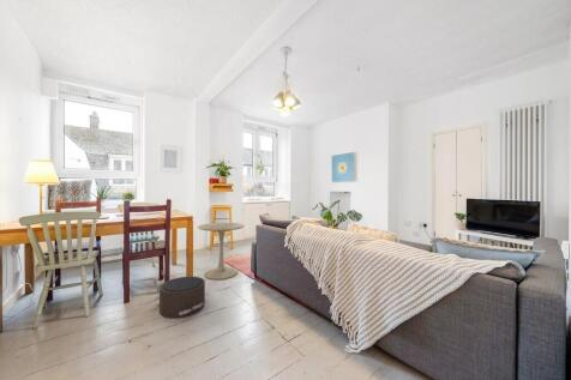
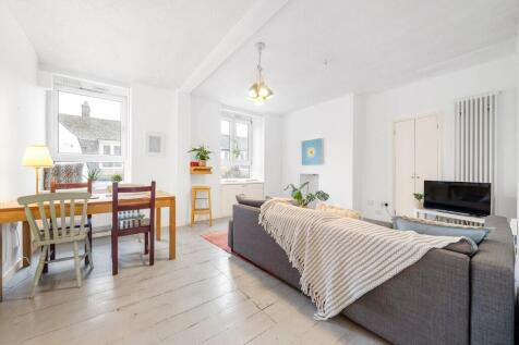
- side table [197,222,246,281]
- pouf [152,276,206,319]
